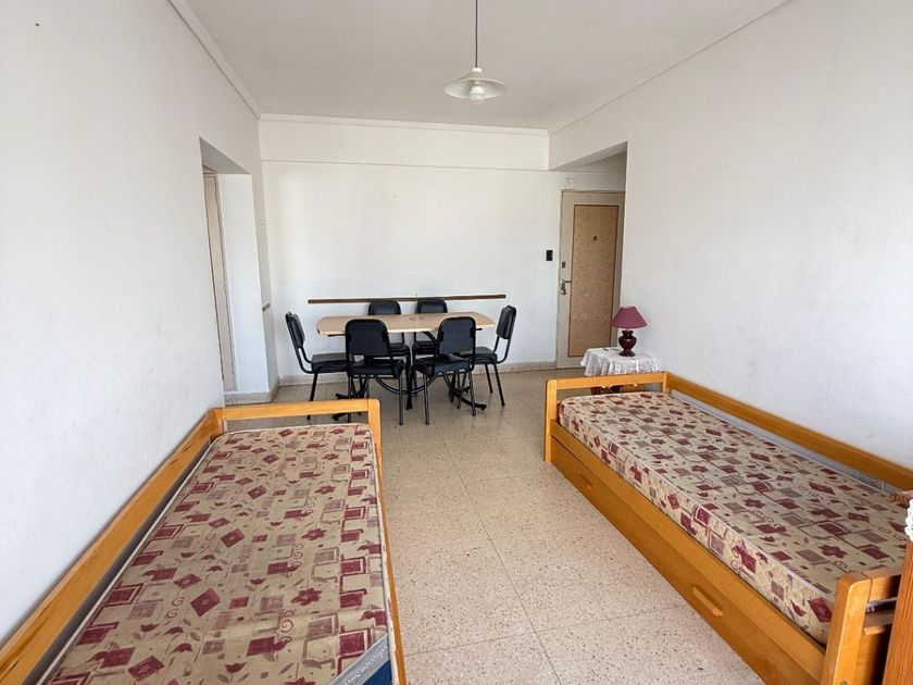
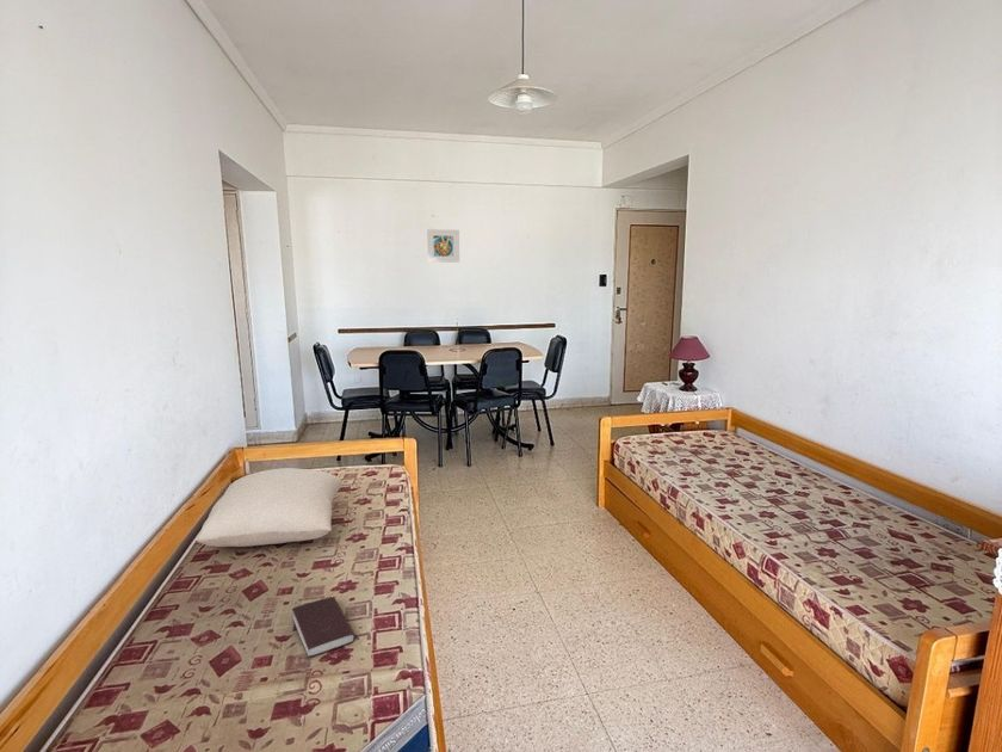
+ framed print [426,228,460,264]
+ book [291,596,355,659]
+ pillow [194,467,344,548]
